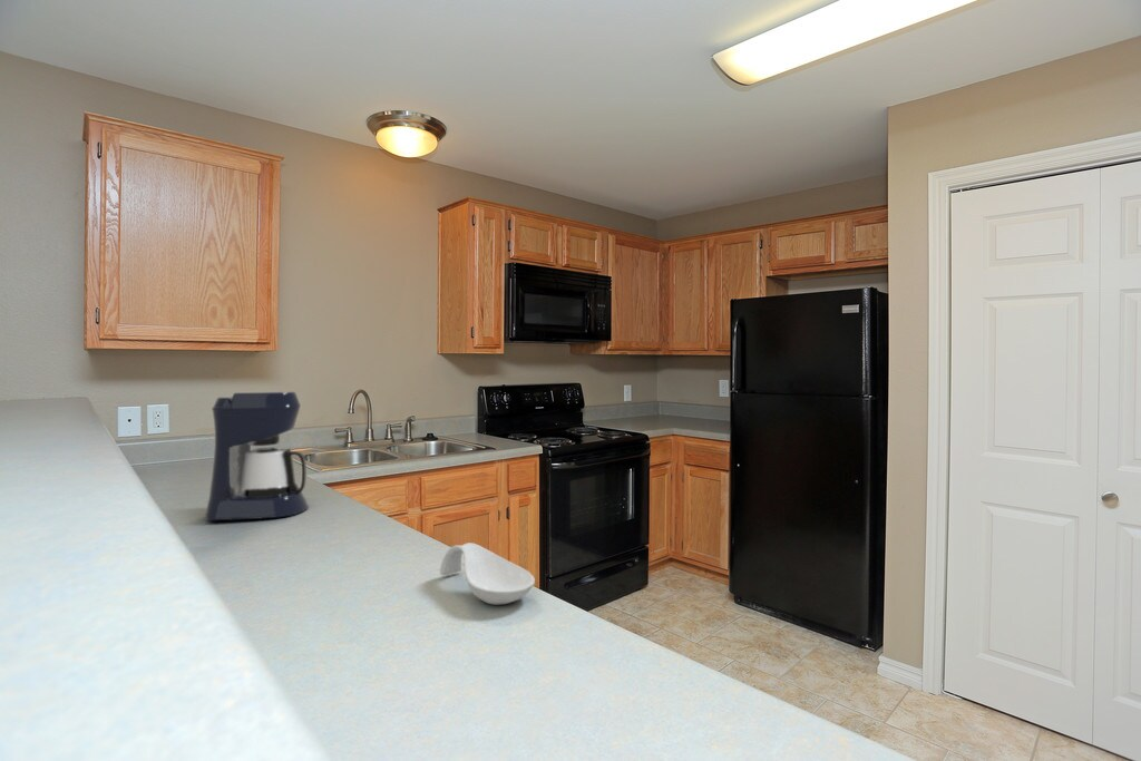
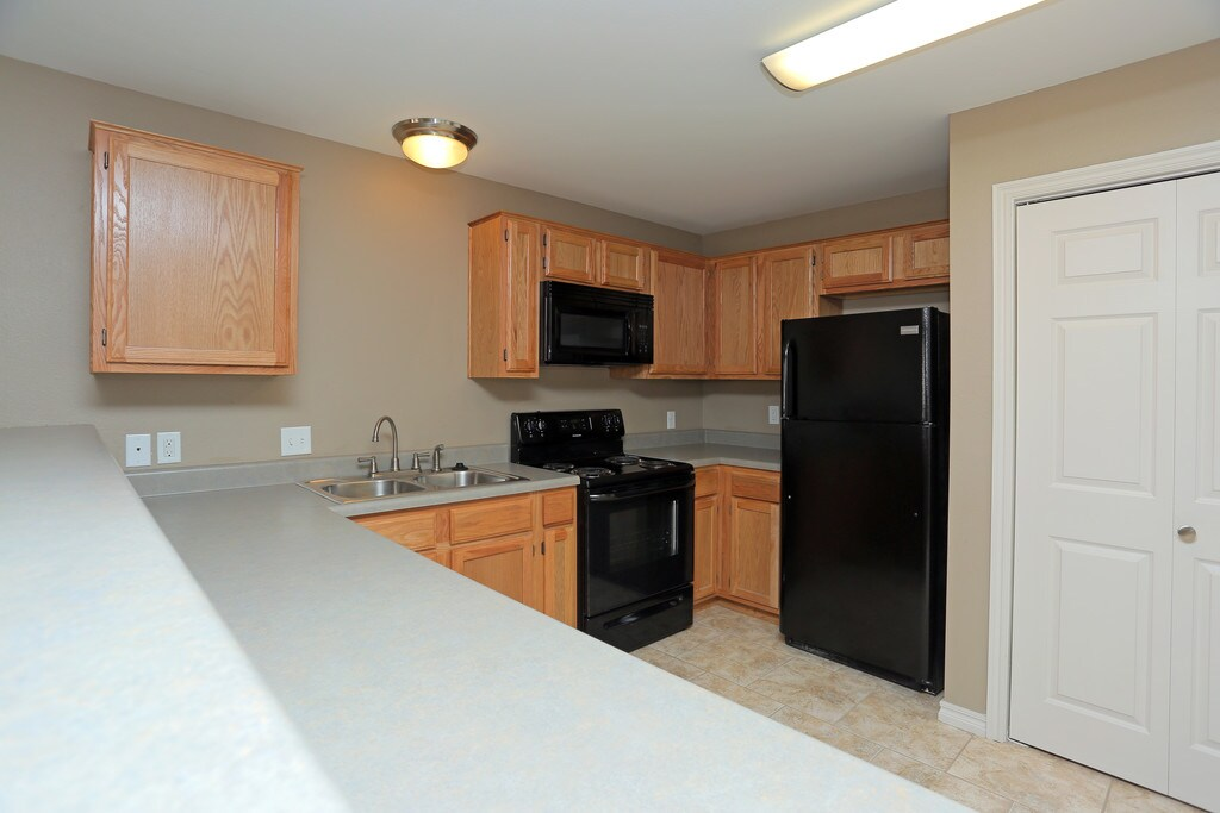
- spoon rest [439,542,536,606]
- coffee maker [204,390,310,521]
